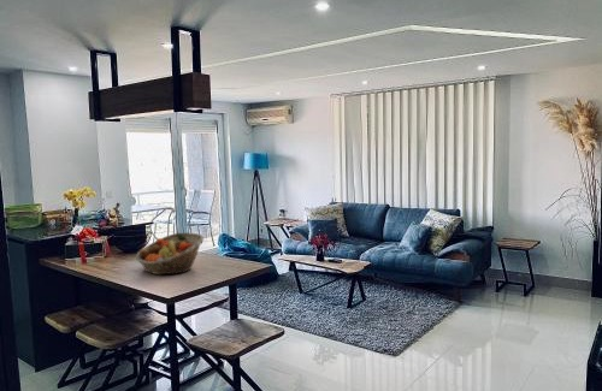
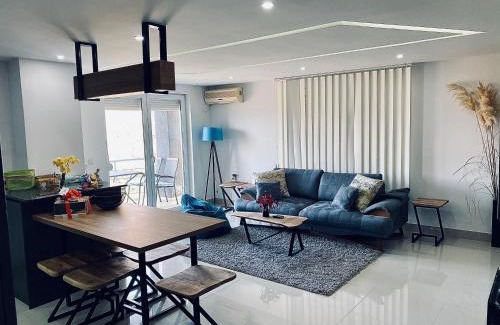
- fruit basket [135,231,205,276]
